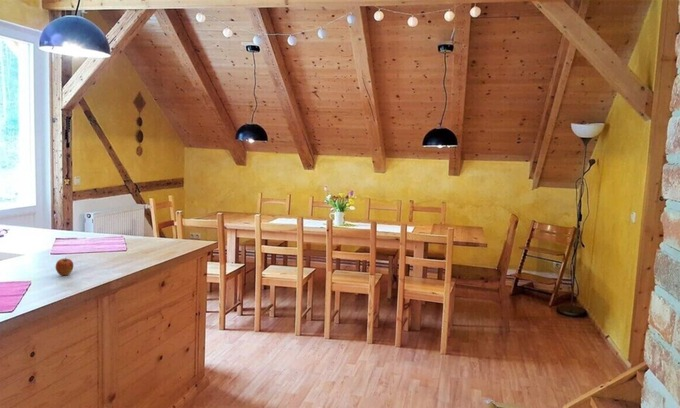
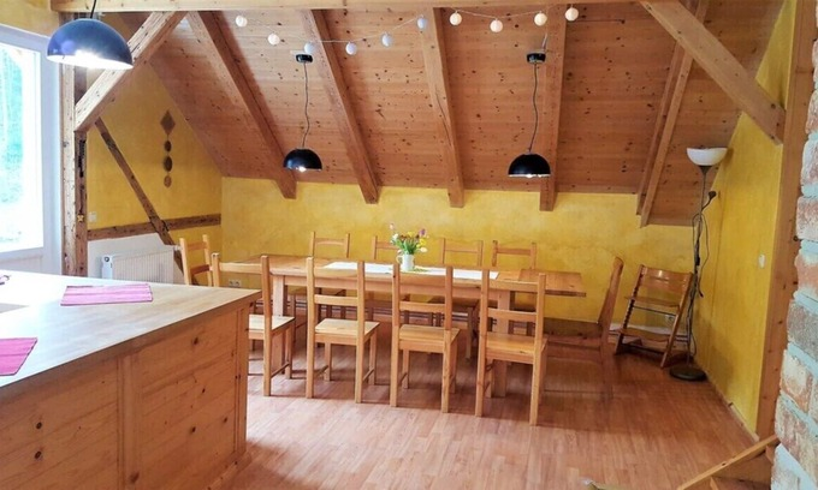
- fruit [55,258,74,276]
